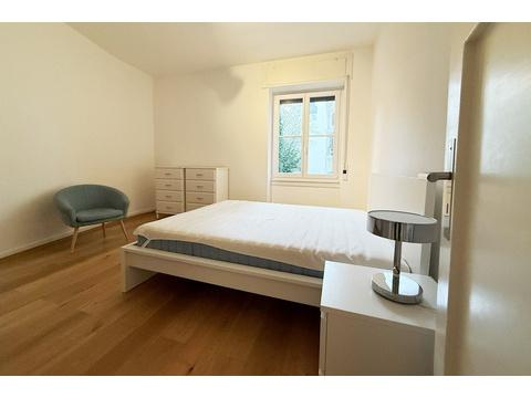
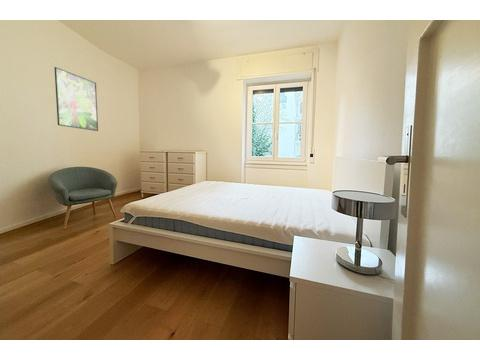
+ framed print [53,66,99,132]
